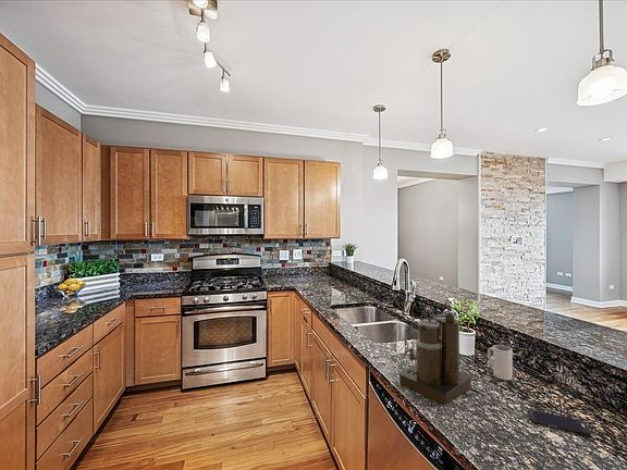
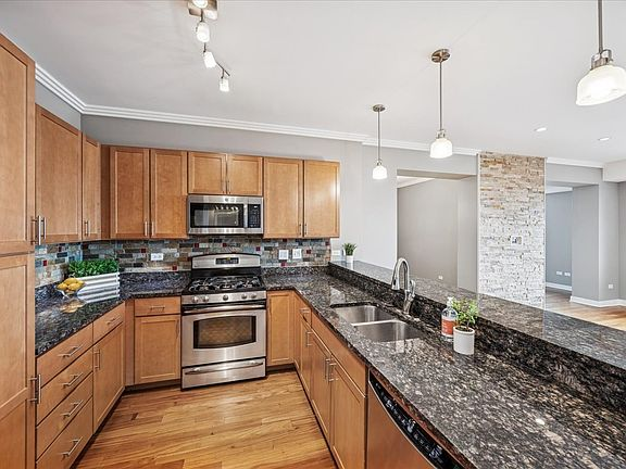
- mug [487,344,514,381]
- coffee maker [397,299,474,405]
- smartphone [527,408,592,436]
